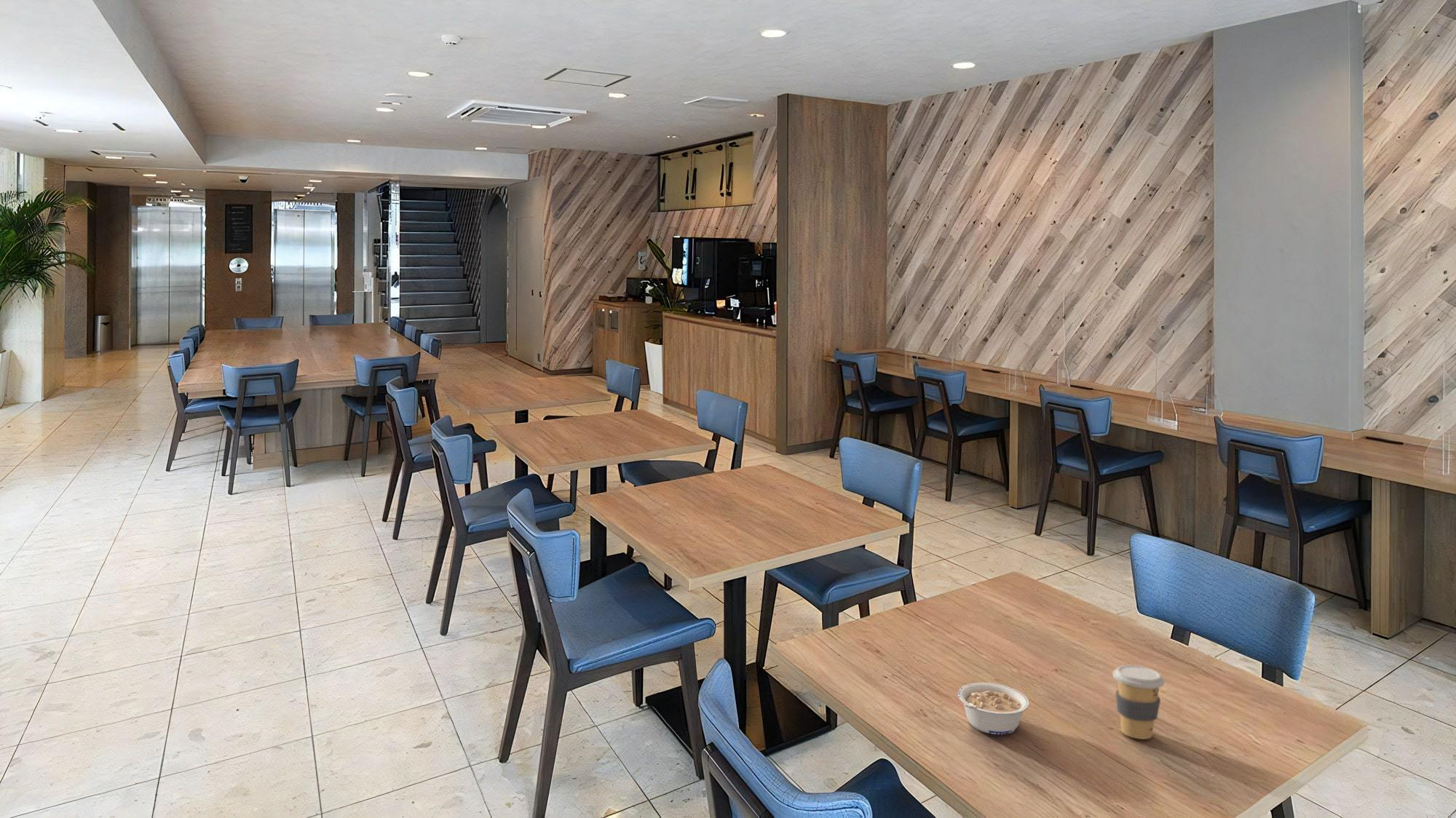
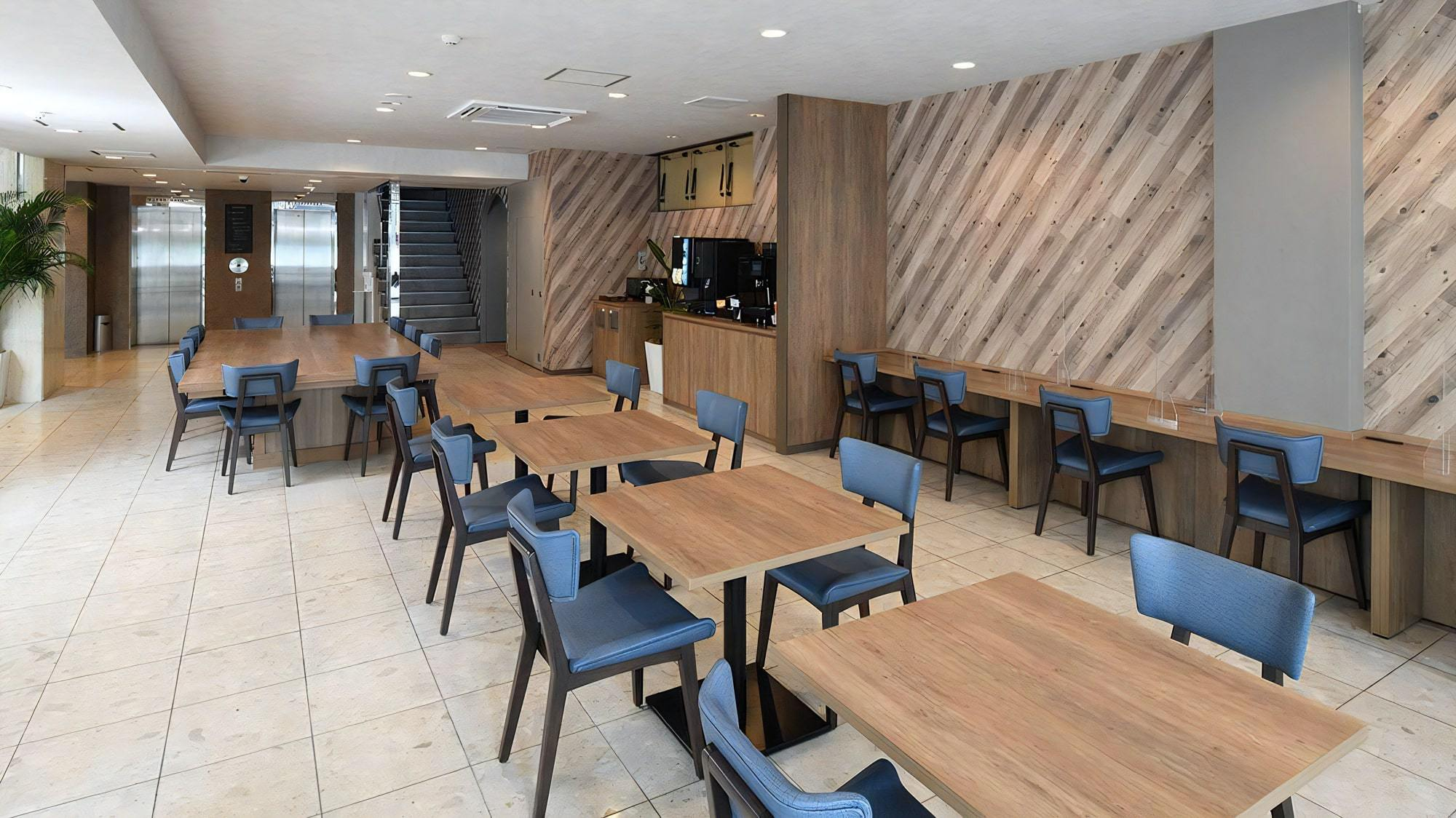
- legume [957,682,1030,735]
- coffee cup [1112,664,1166,740]
